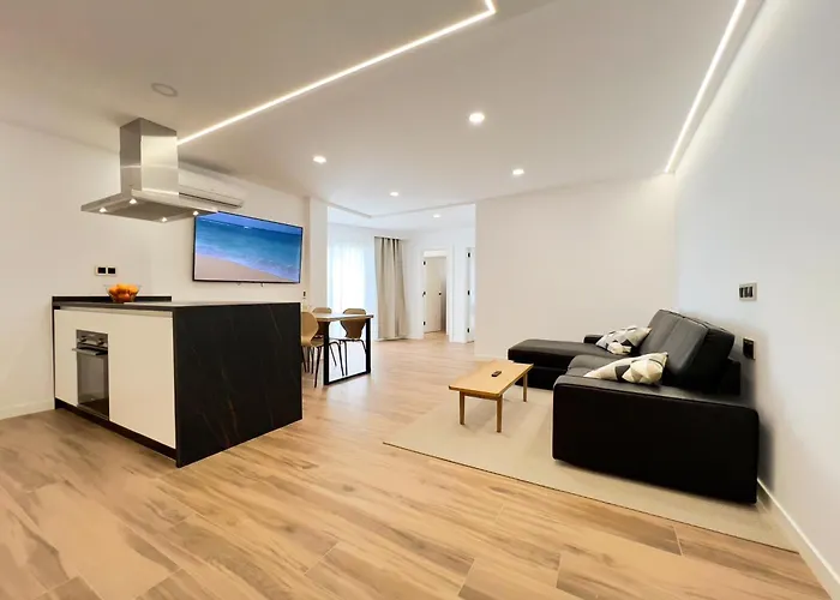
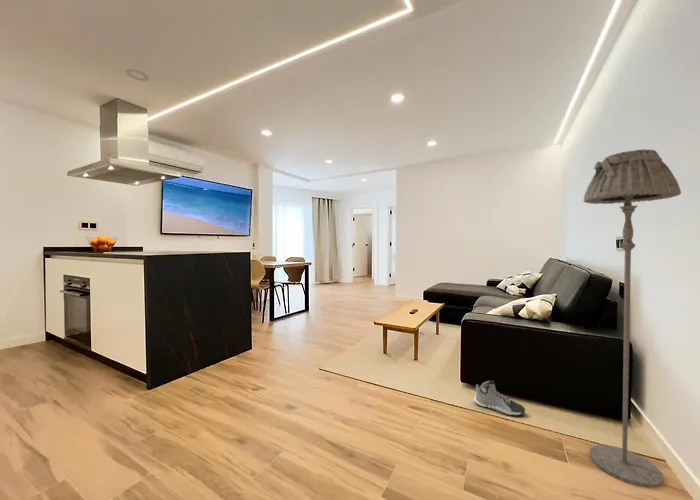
+ floor lamp [583,148,682,489]
+ sneaker [473,379,526,417]
